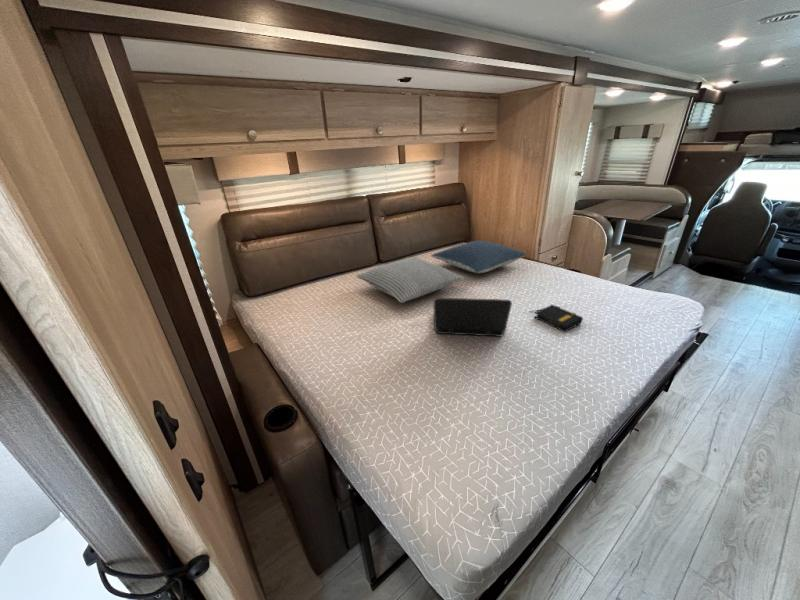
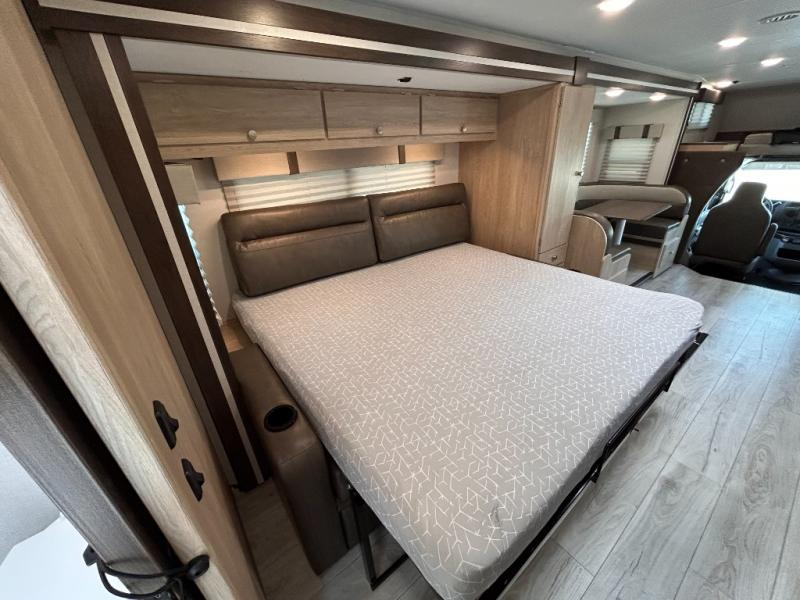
- pillow [355,256,465,304]
- pillow [430,240,526,274]
- laptop [432,297,513,338]
- book [533,303,584,333]
